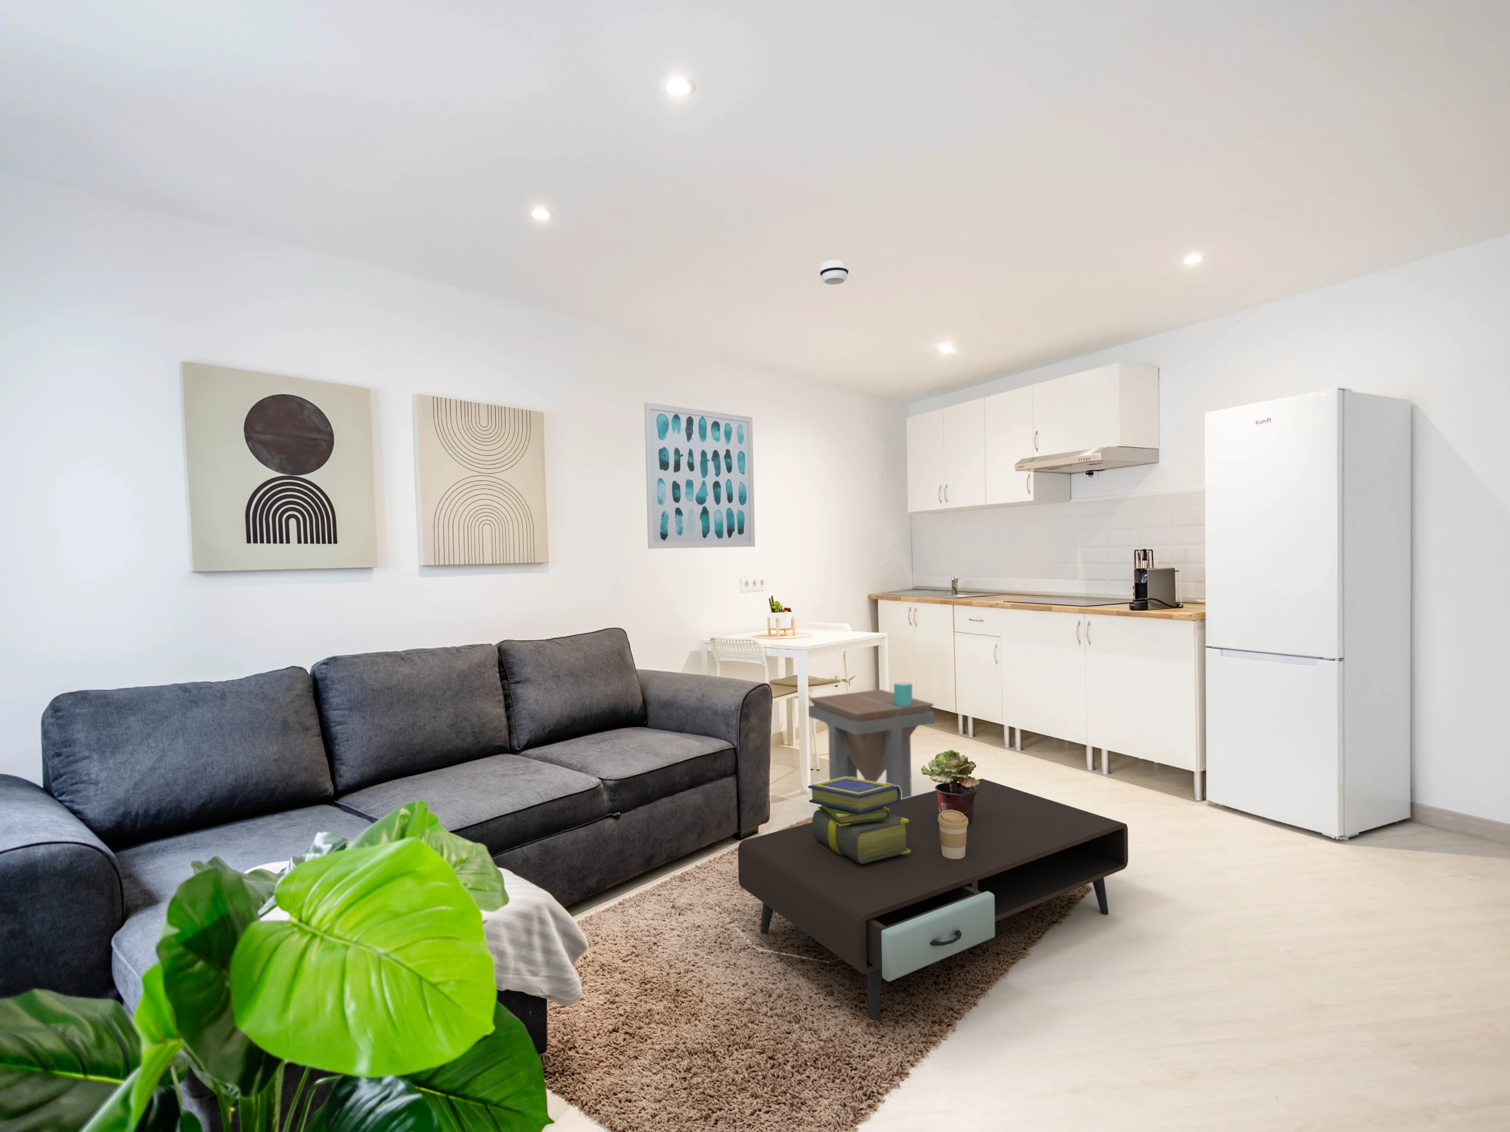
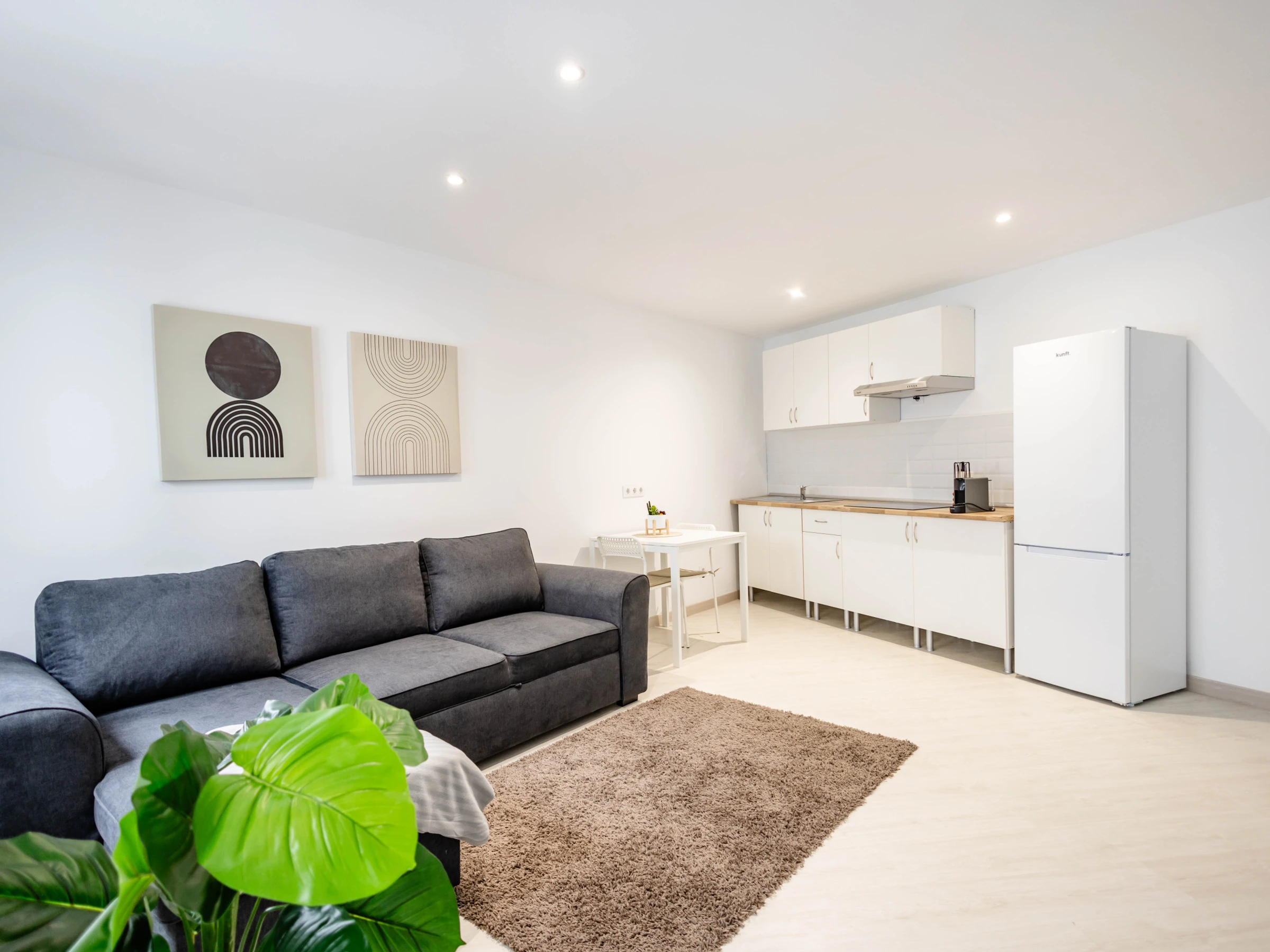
- wall art [643,402,756,549]
- smoke detector [819,259,849,285]
- stack of books [807,778,911,863]
- coffee cup [937,810,968,859]
- potted plant [920,749,980,824]
- coffee table [737,778,1128,1020]
- mug [893,681,913,706]
- side table [807,688,936,799]
